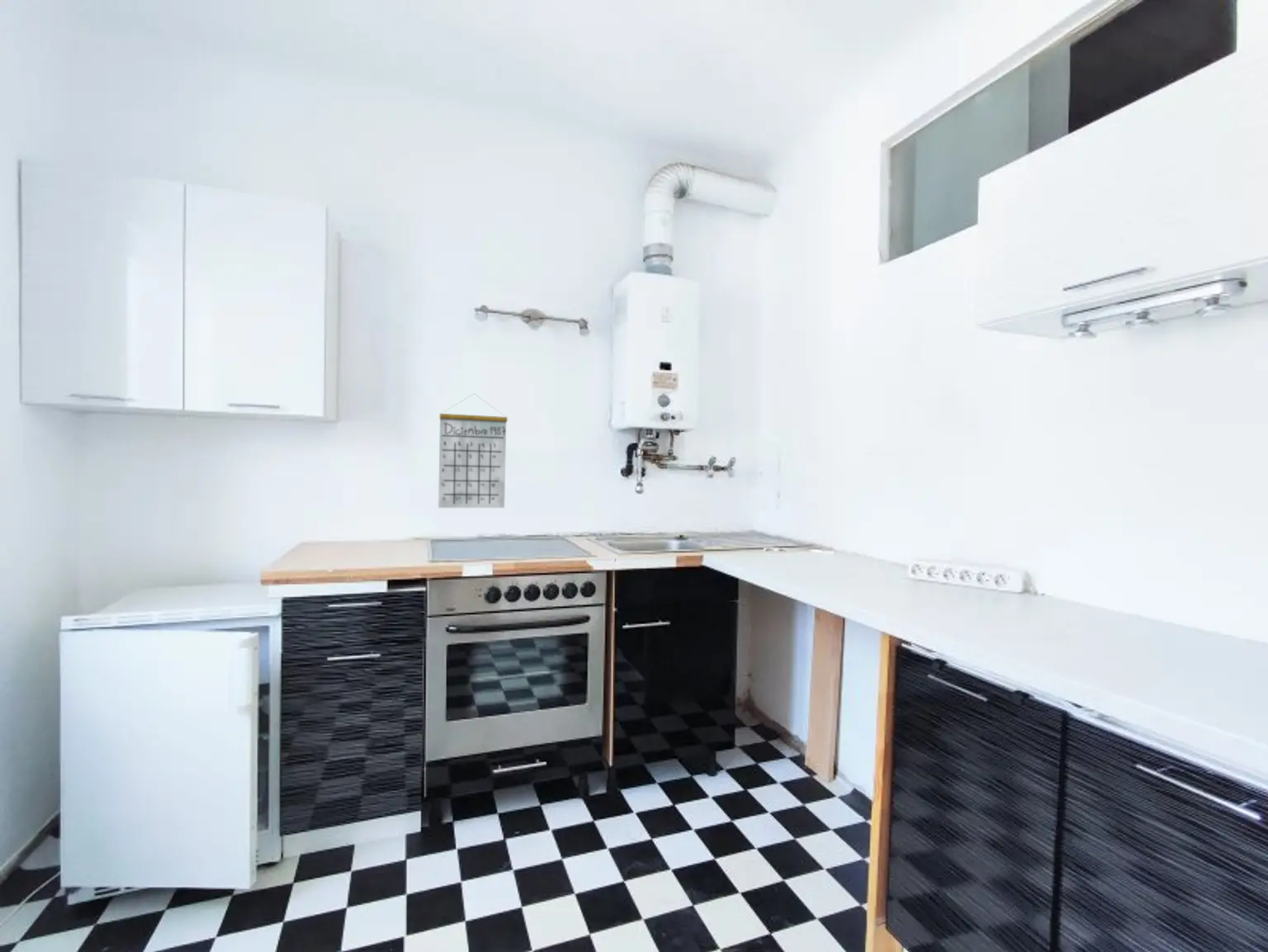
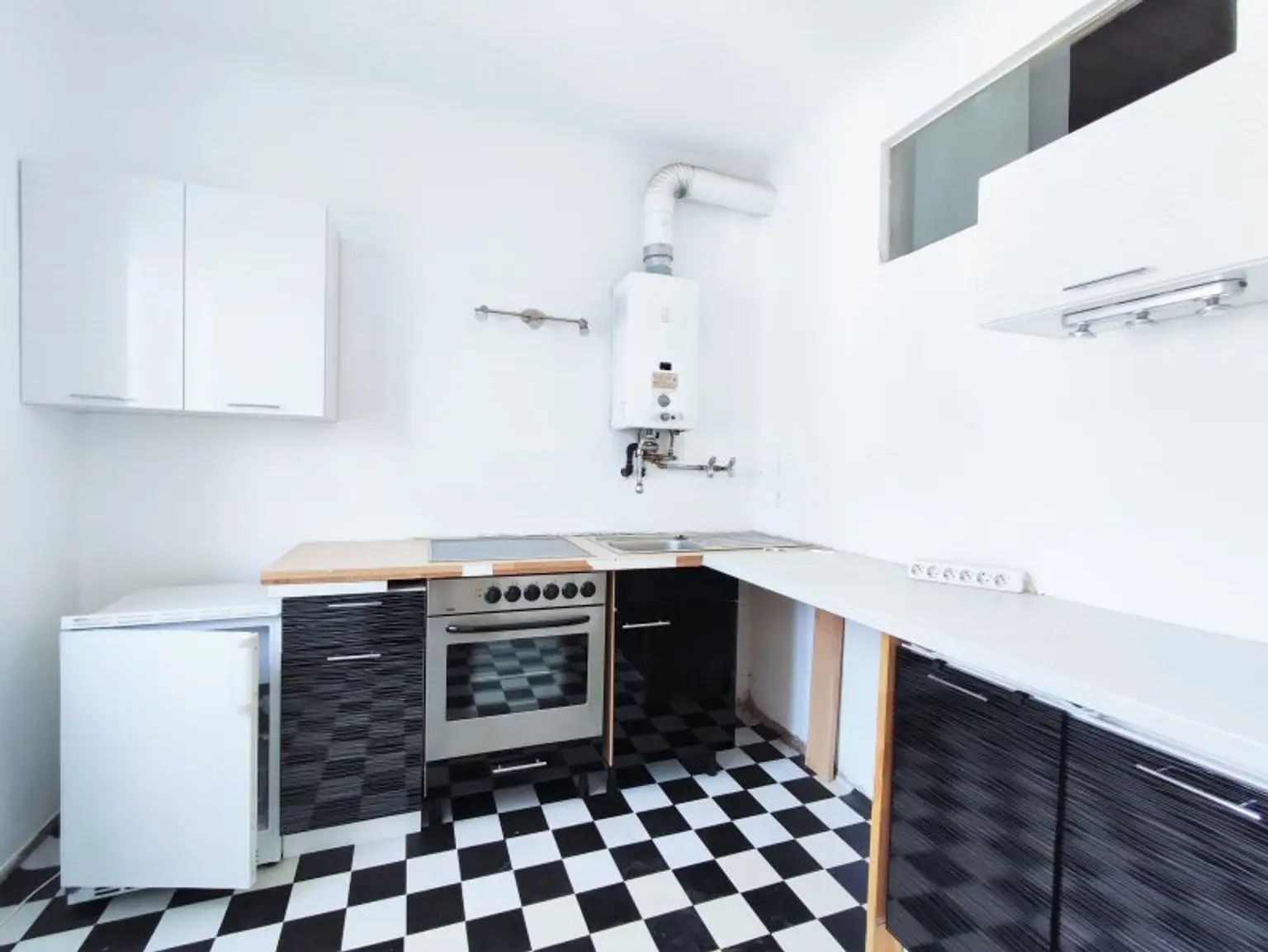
- calendar [438,394,509,509]
